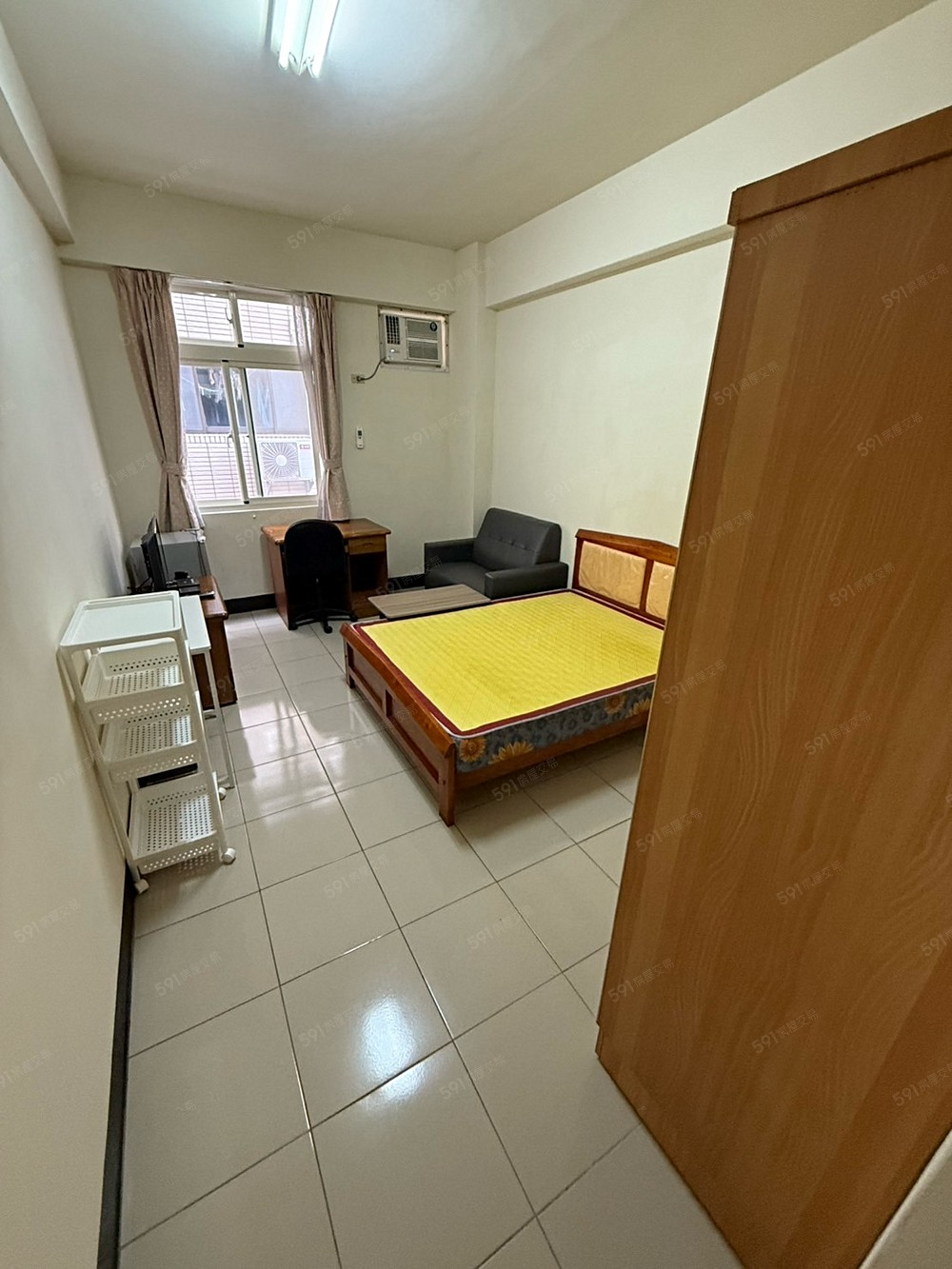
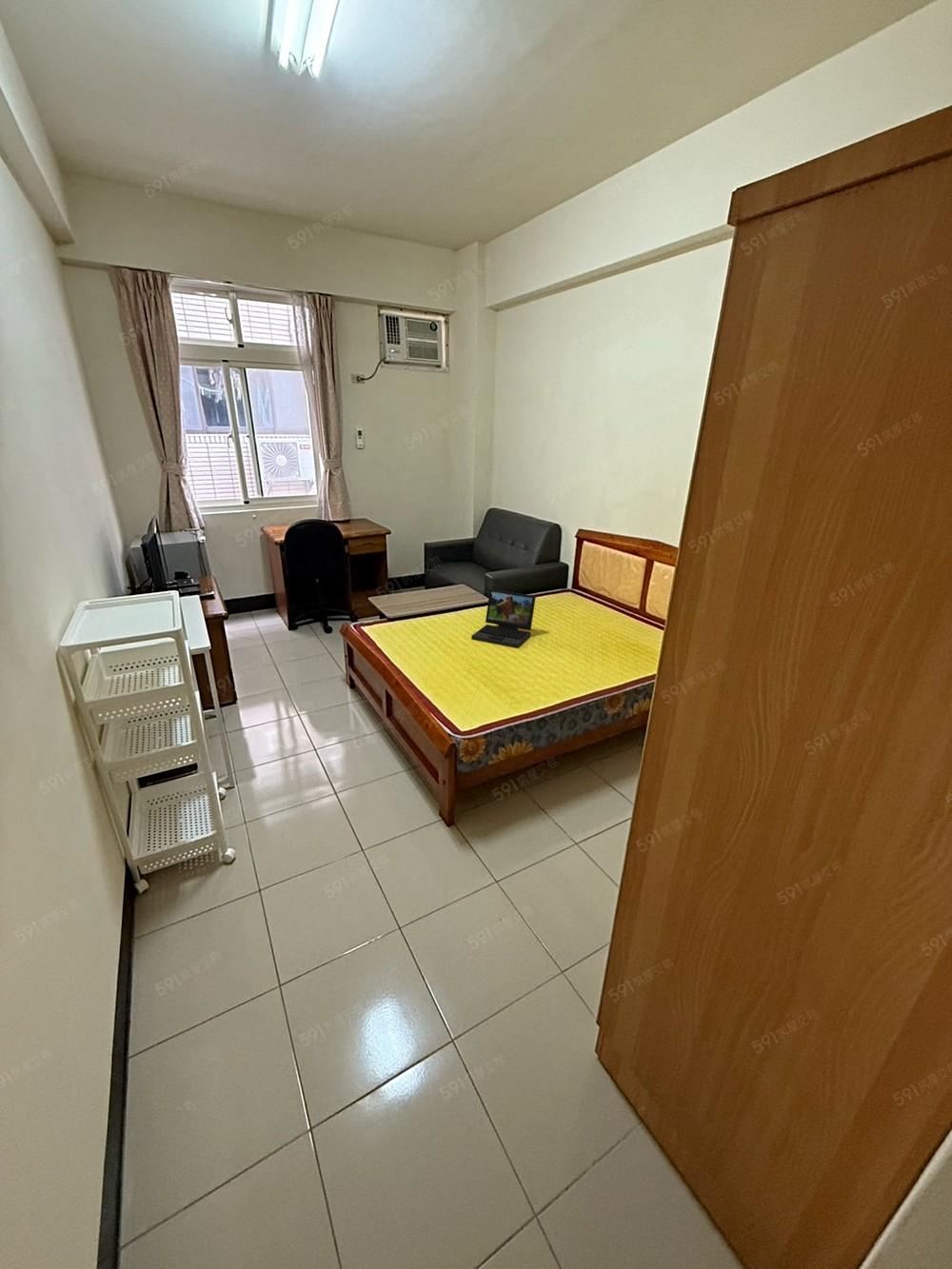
+ laptop [470,588,537,649]
